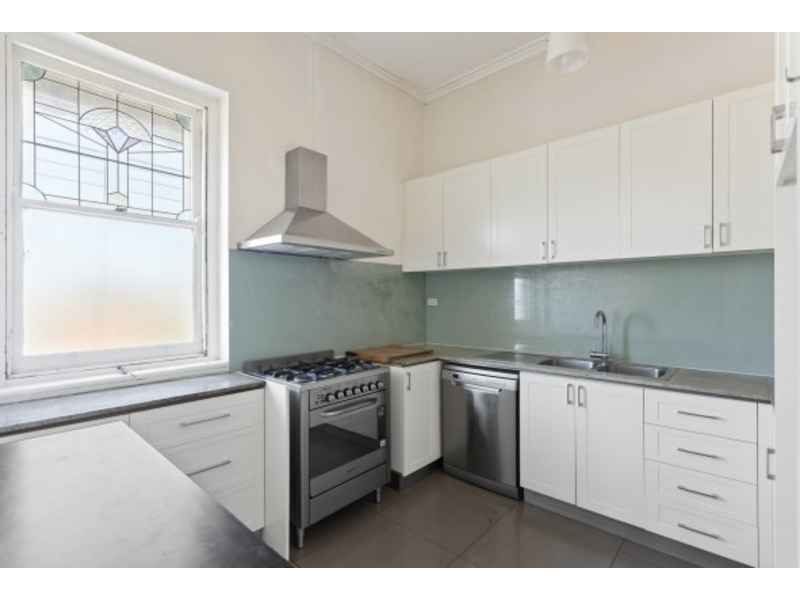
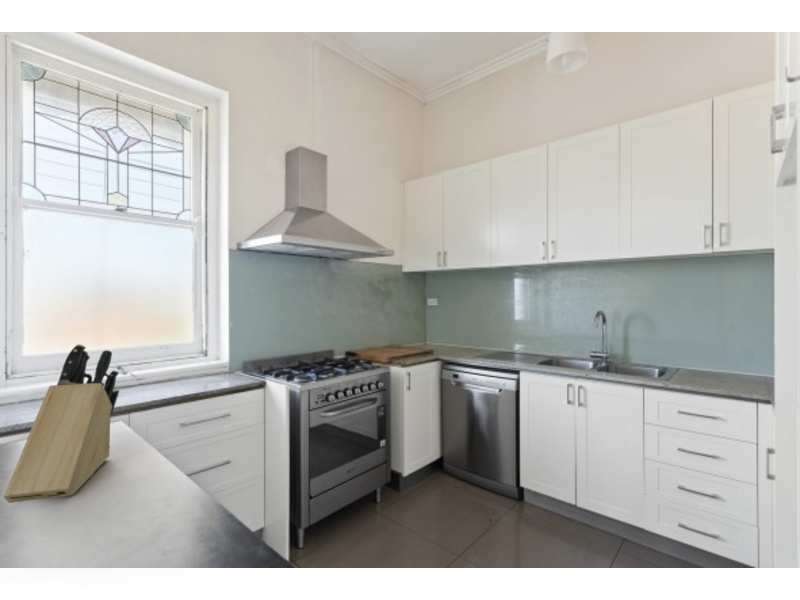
+ knife block [3,343,120,504]
